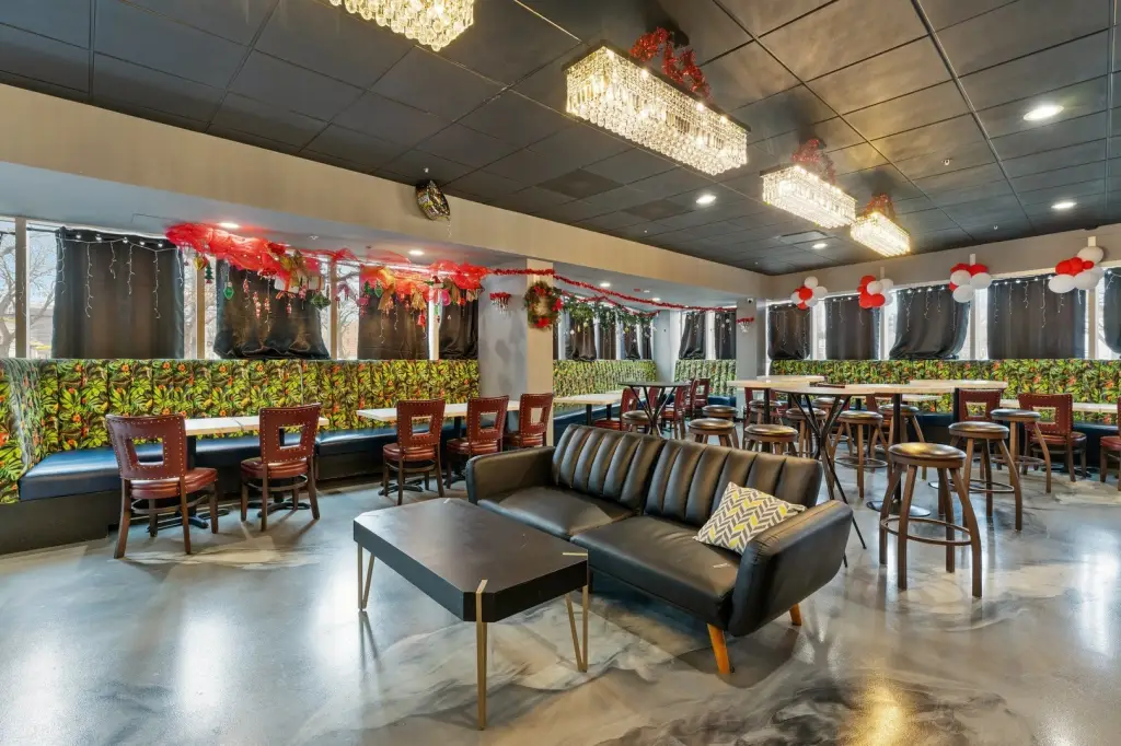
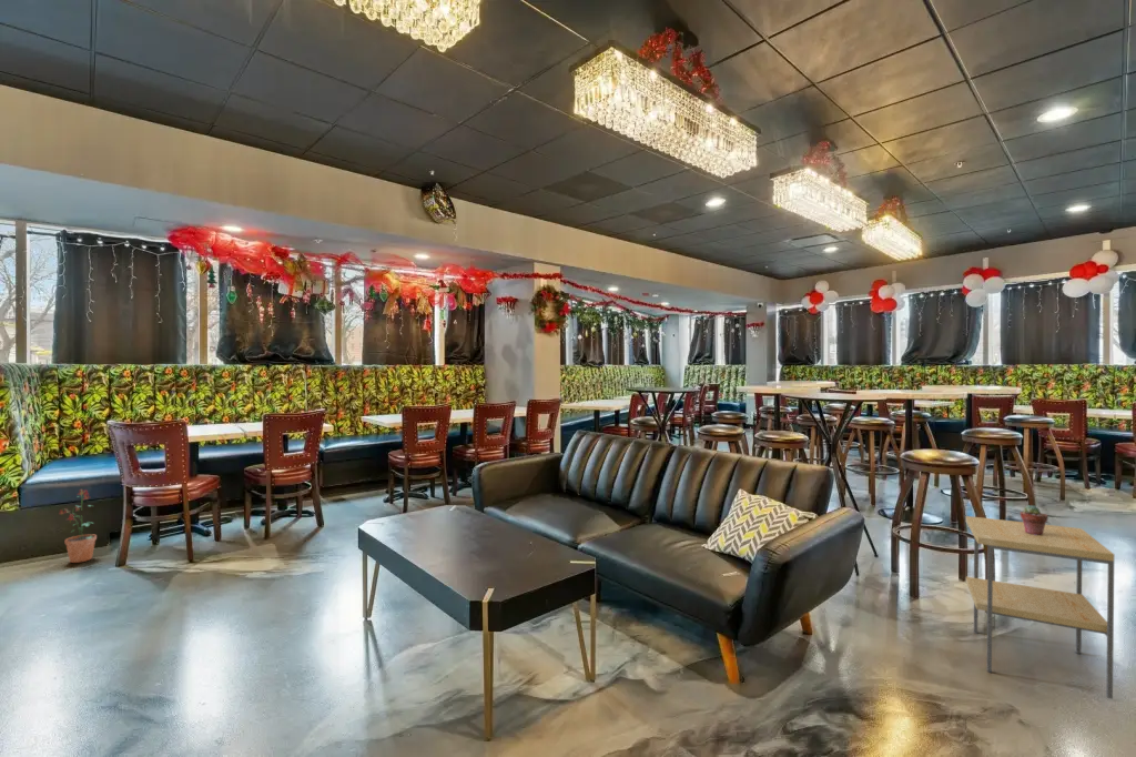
+ potted plant [59,488,98,564]
+ potted succulent [1020,504,1049,535]
+ side table [965,515,1115,700]
